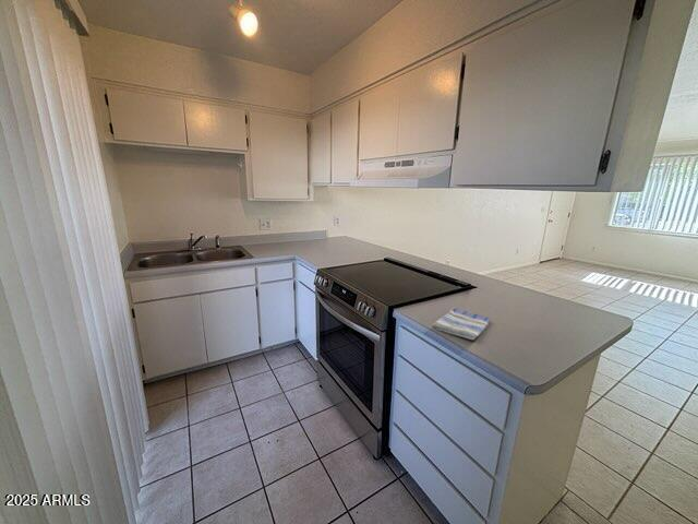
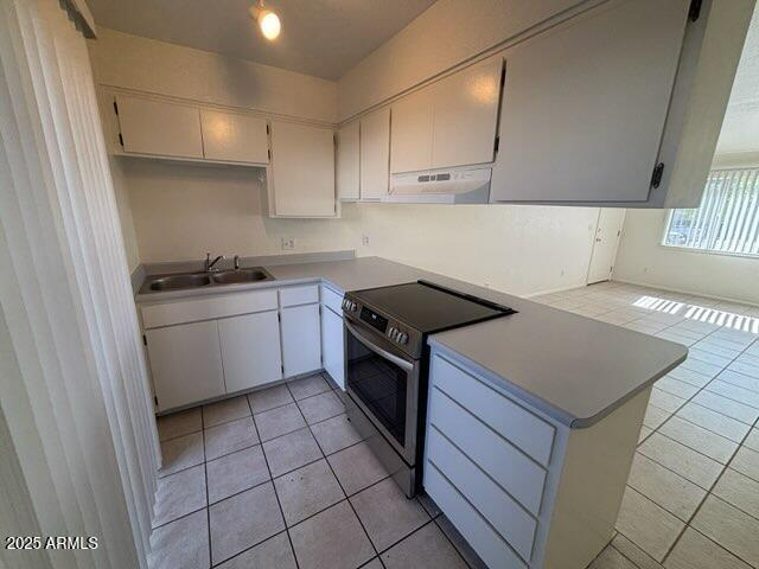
- dish towel [431,307,492,341]
